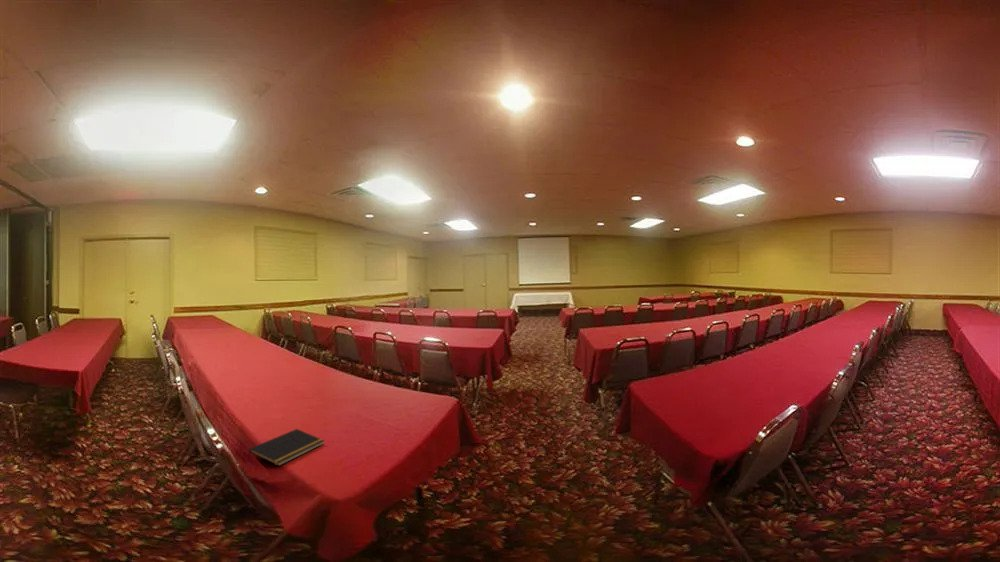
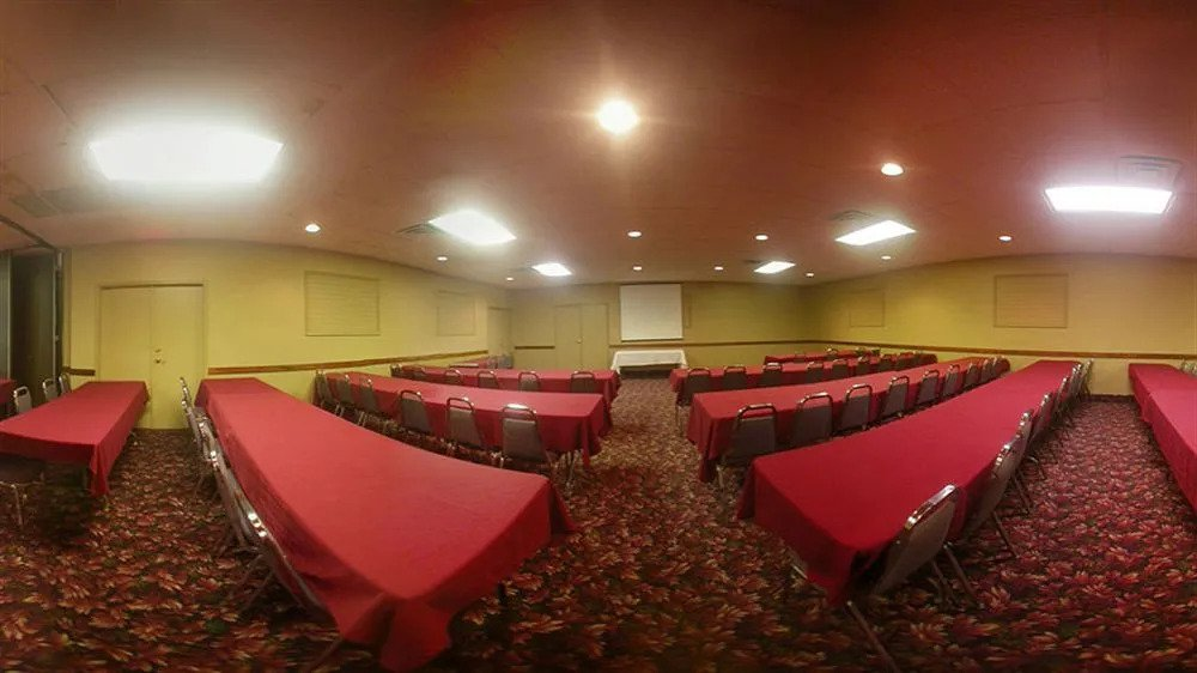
- notepad [247,428,325,467]
